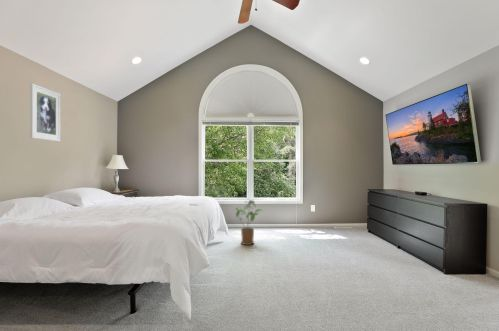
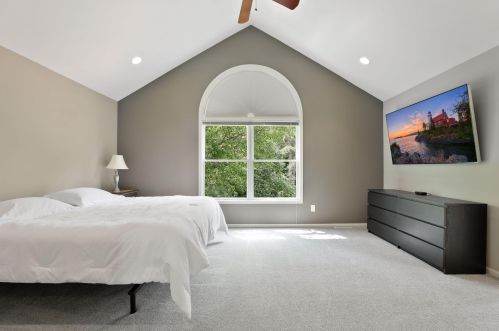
- house plant [235,199,264,246]
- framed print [29,82,61,142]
